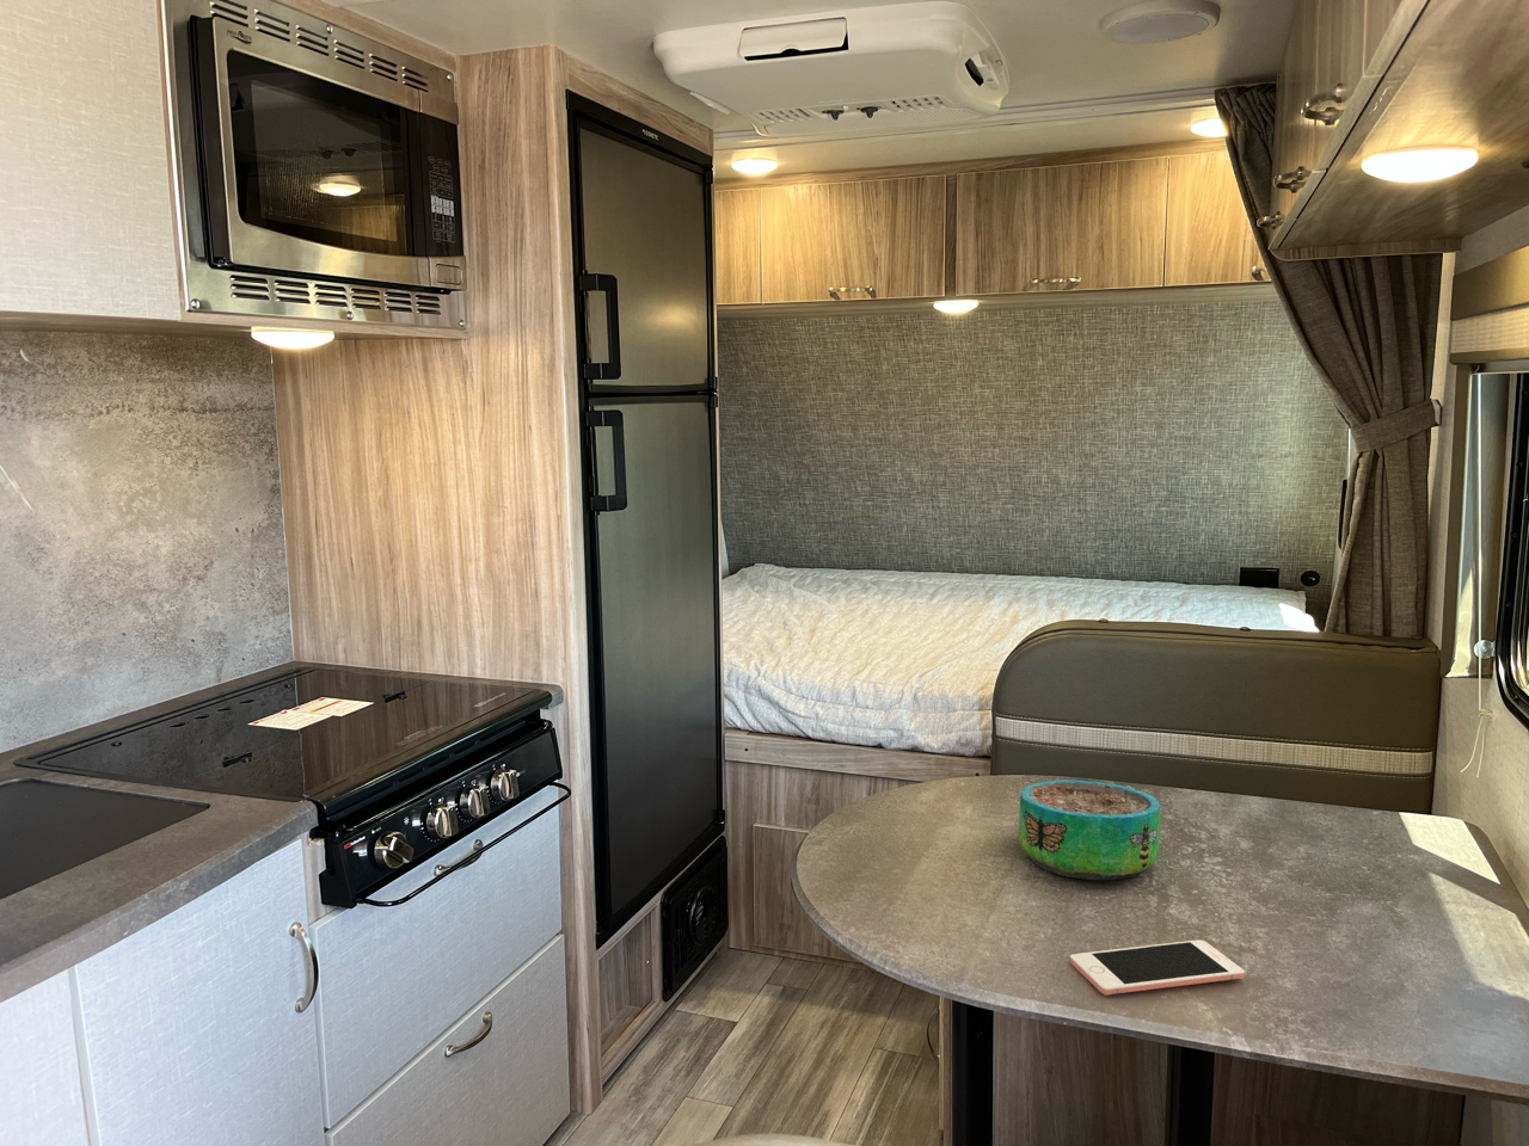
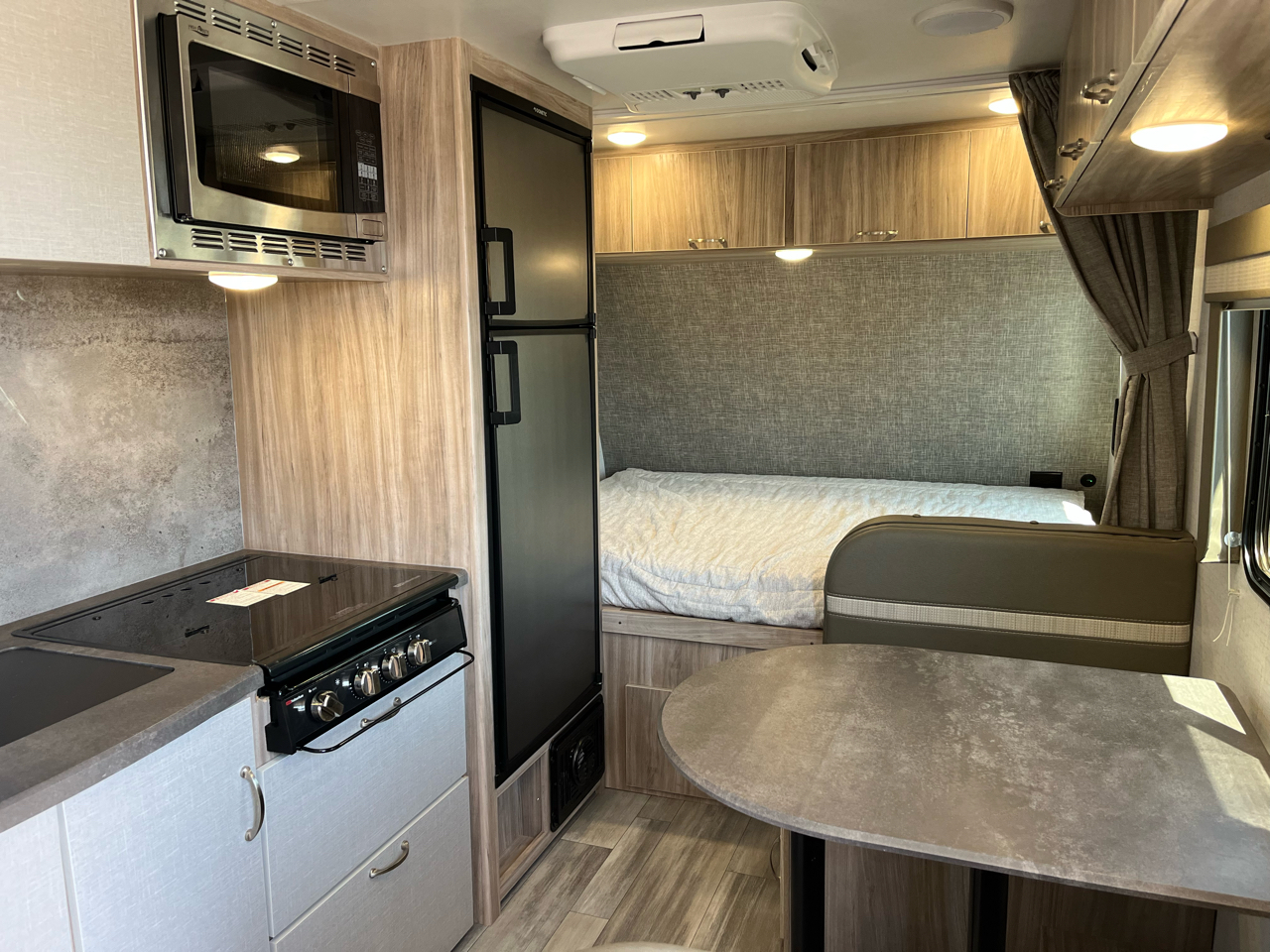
- decorative bowl [1017,779,1161,881]
- cell phone [1069,938,1246,997]
